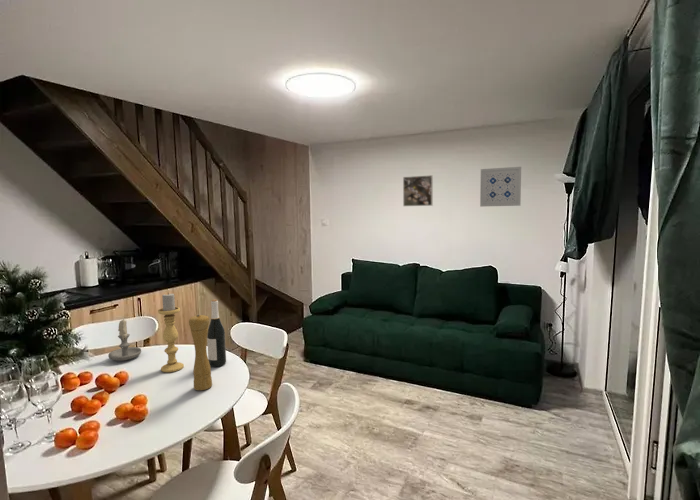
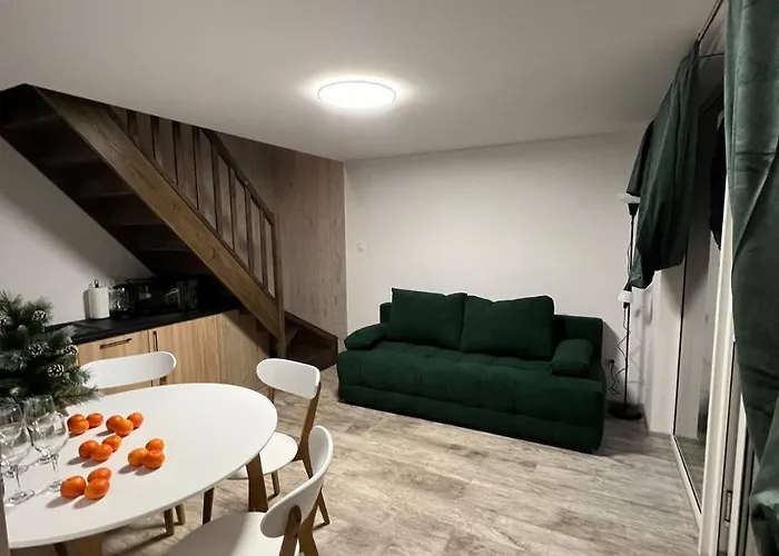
- pepper mill [188,314,213,391]
- candle [107,317,142,362]
- wine bottle [207,299,227,368]
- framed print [402,174,434,207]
- wall art [479,166,522,208]
- candle holder [157,292,185,373]
